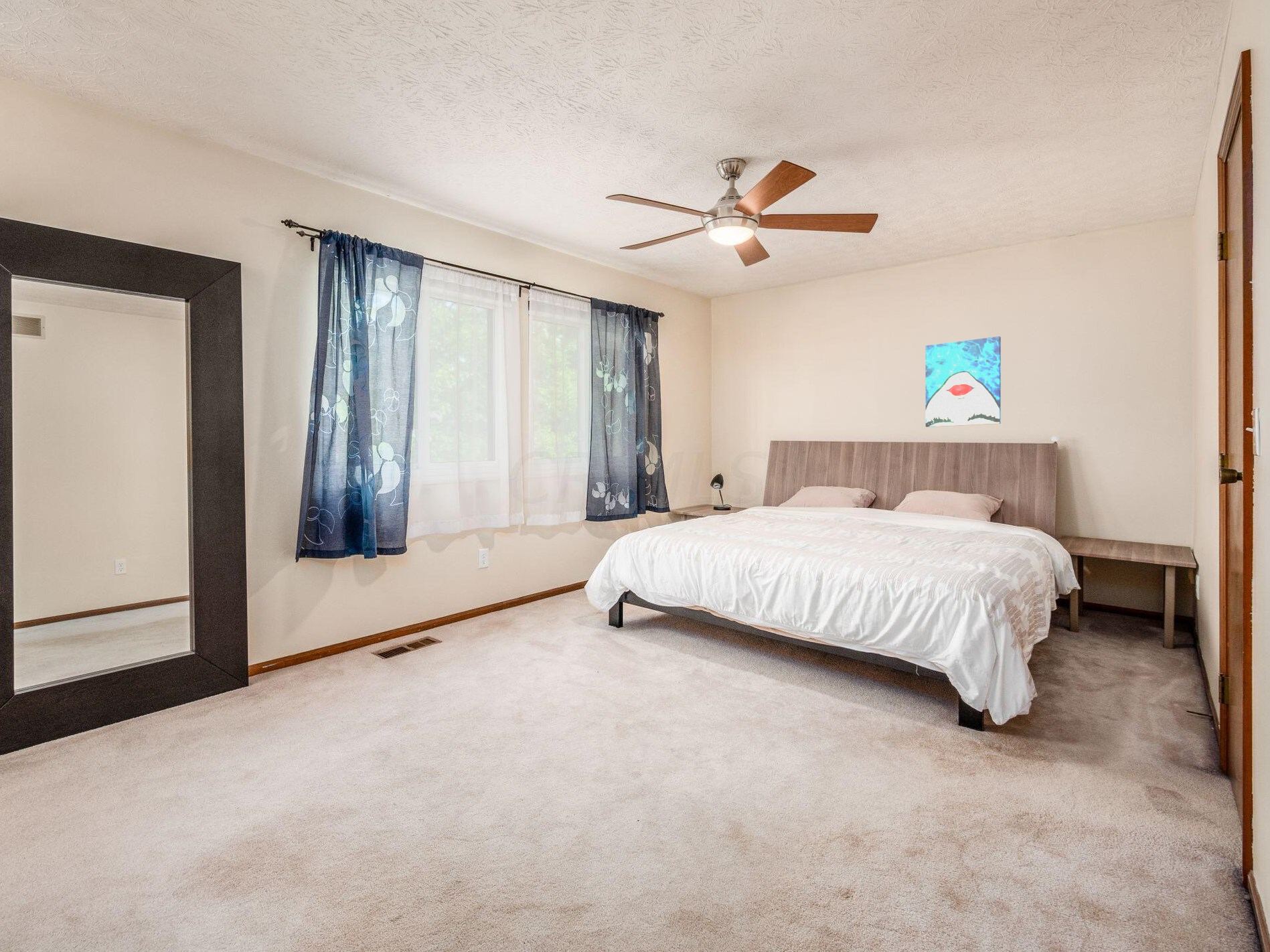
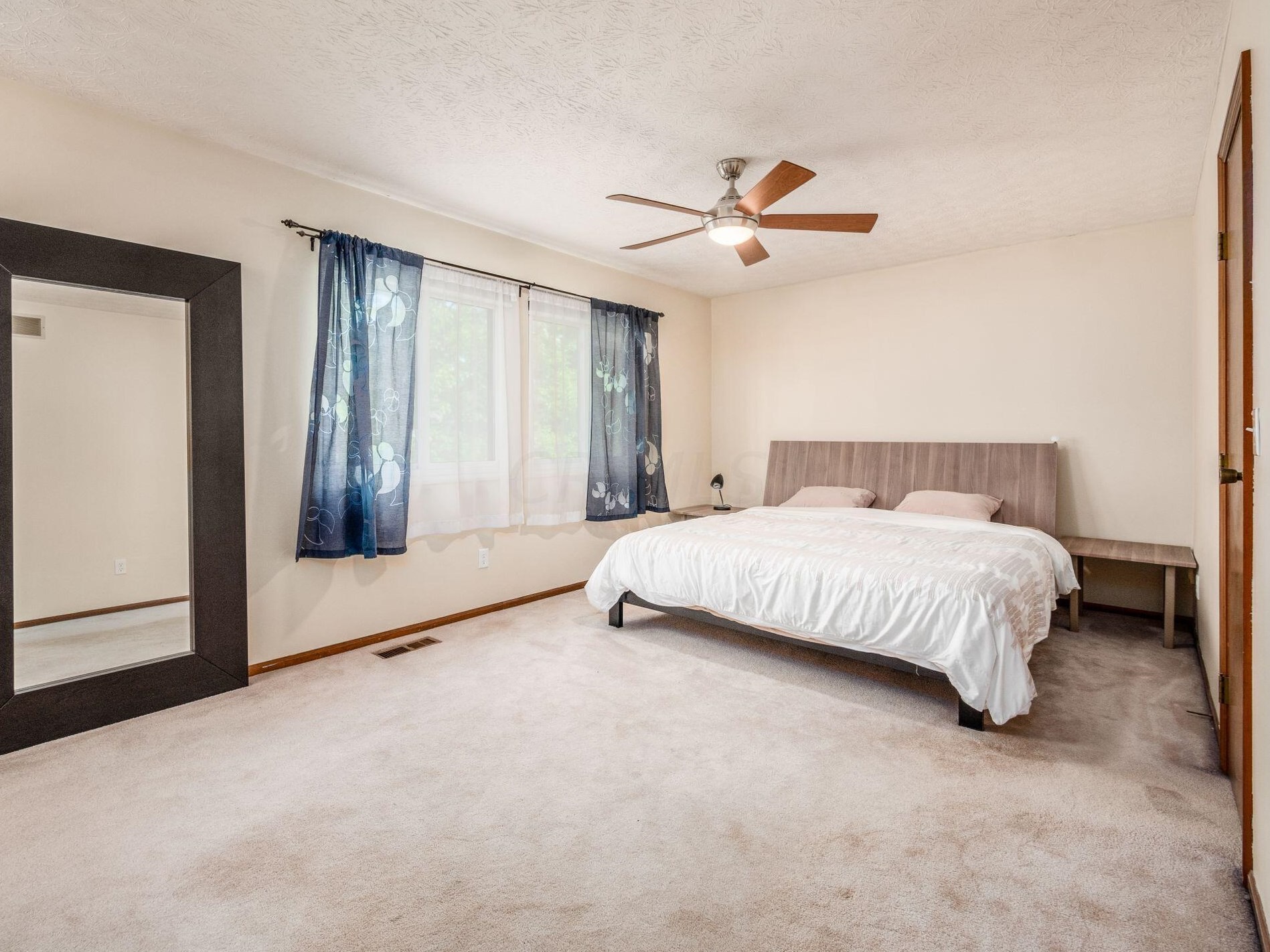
- wall art [925,335,1002,428]
